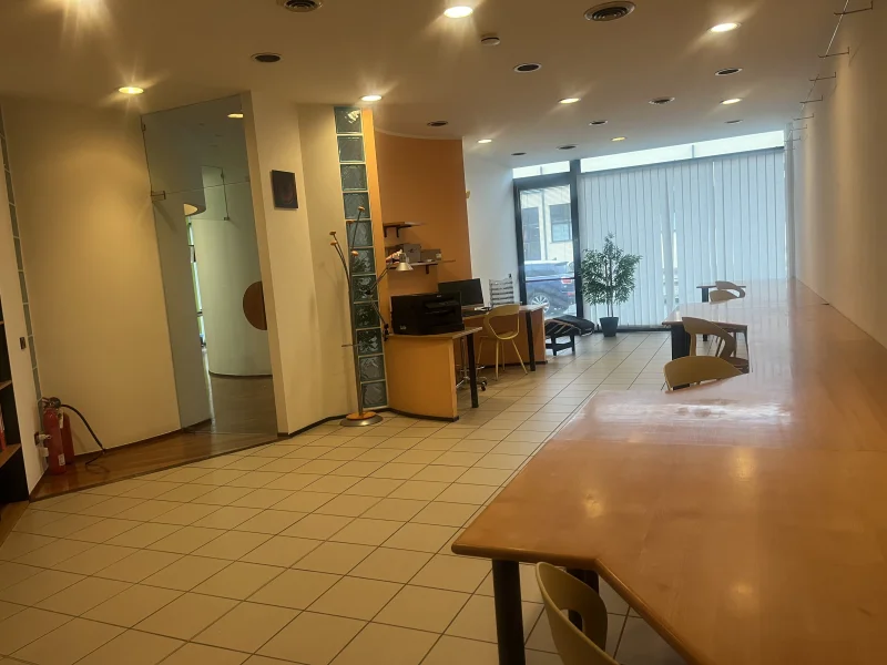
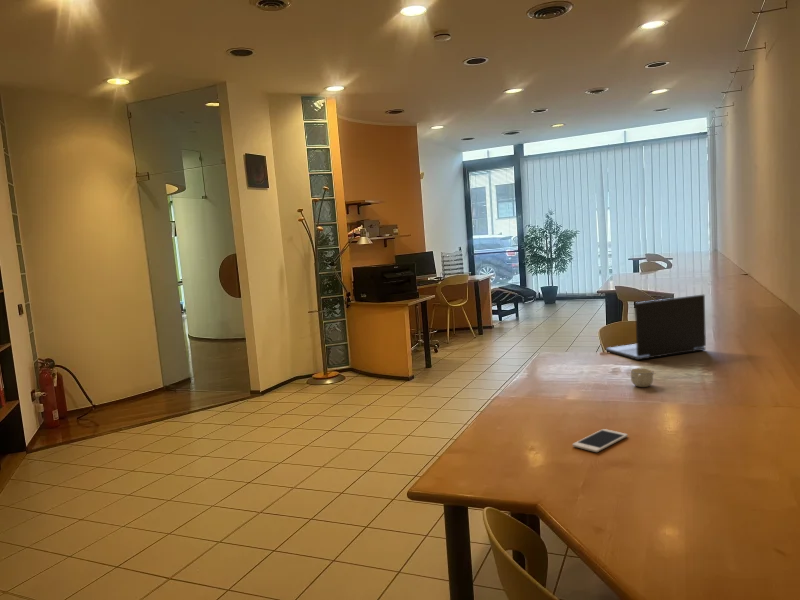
+ cup [630,367,655,388]
+ laptop [605,294,707,361]
+ cell phone [571,428,629,453]
